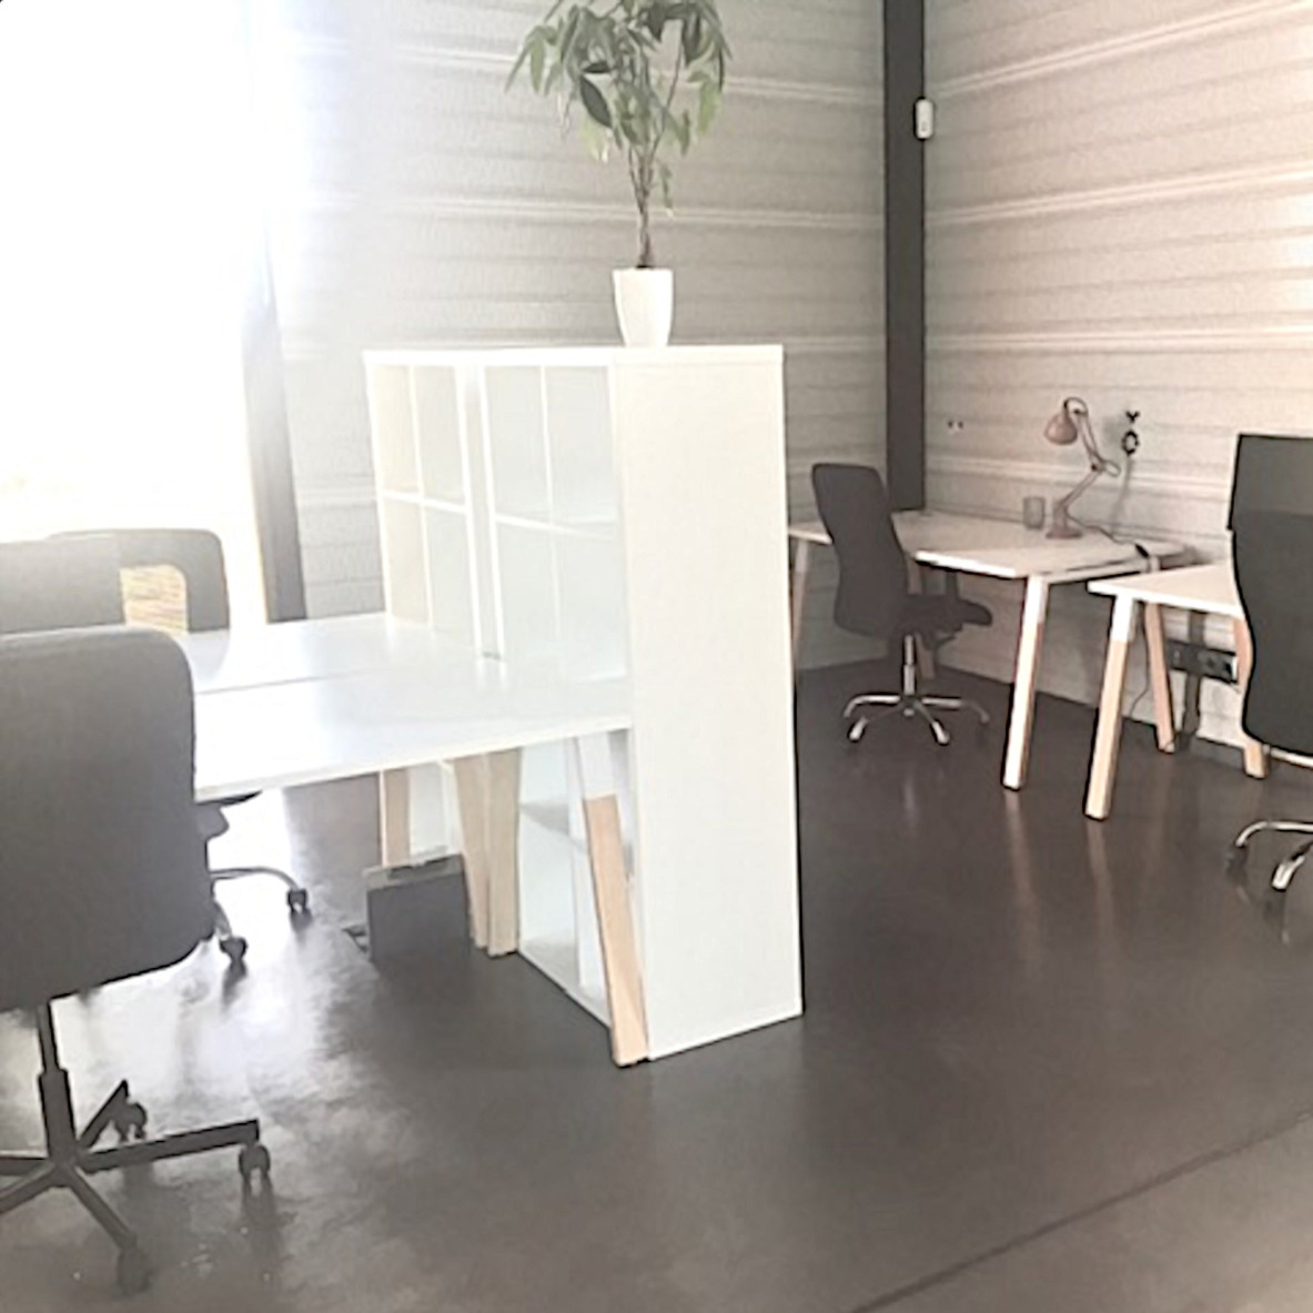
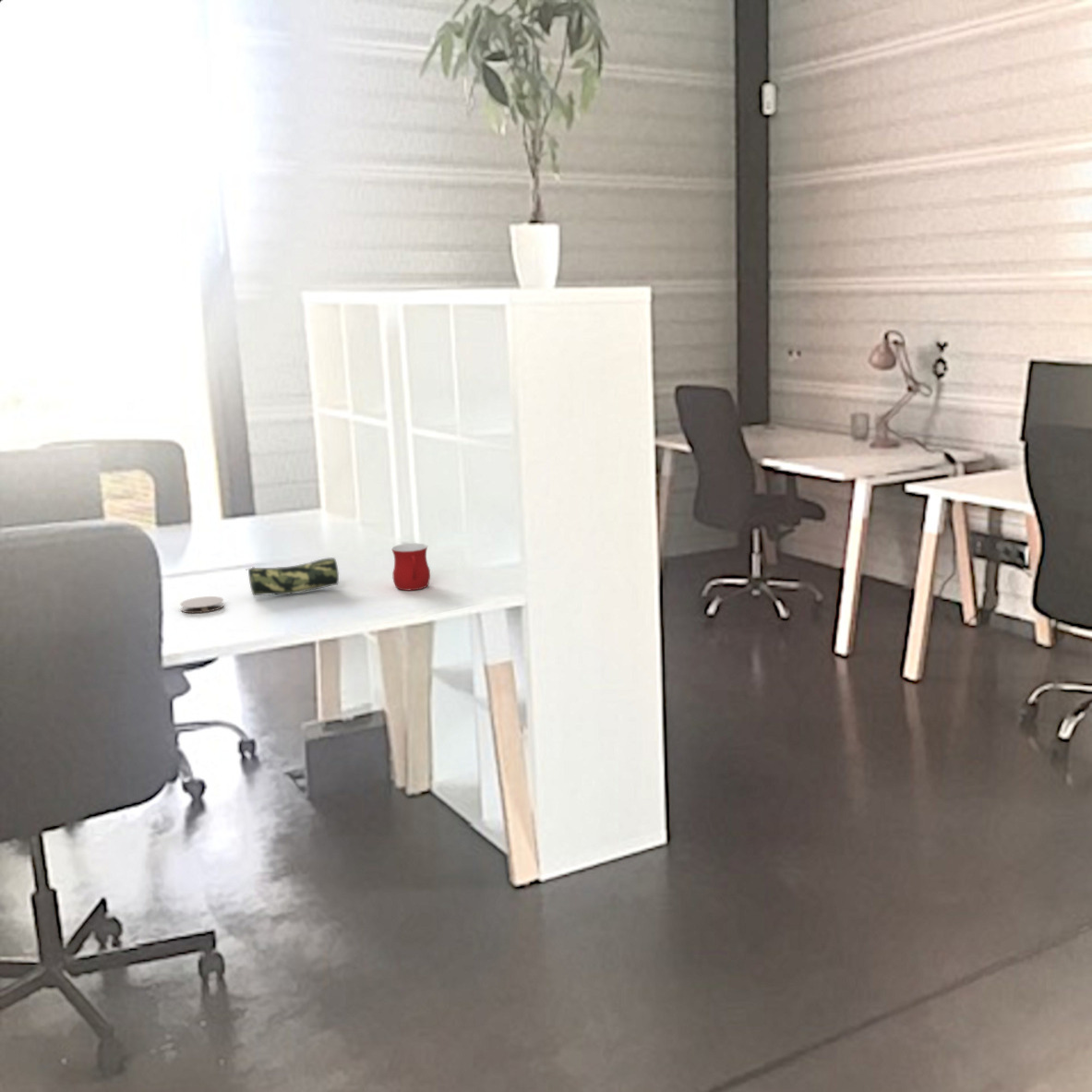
+ coaster [179,595,225,614]
+ mug [390,543,431,592]
+ pencil case [246,557,340,596]
